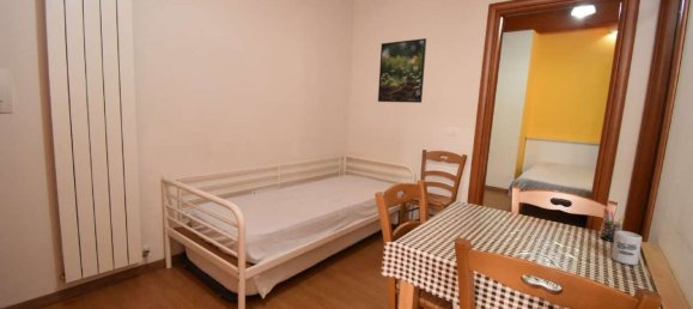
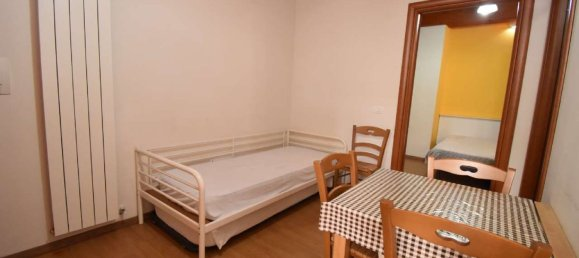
- pen holder [600,207,626,243]
- cup [610,230,643,266]
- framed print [377,37,427,104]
